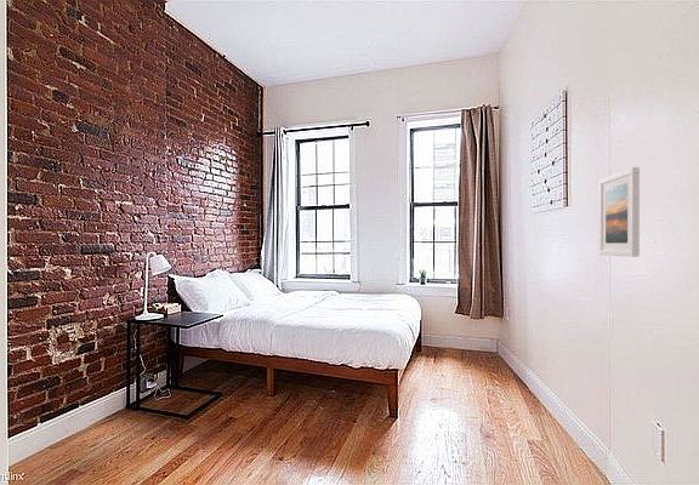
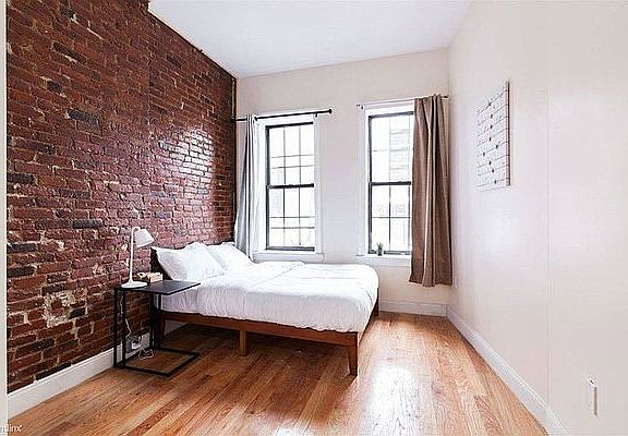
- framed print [598,166,641,258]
